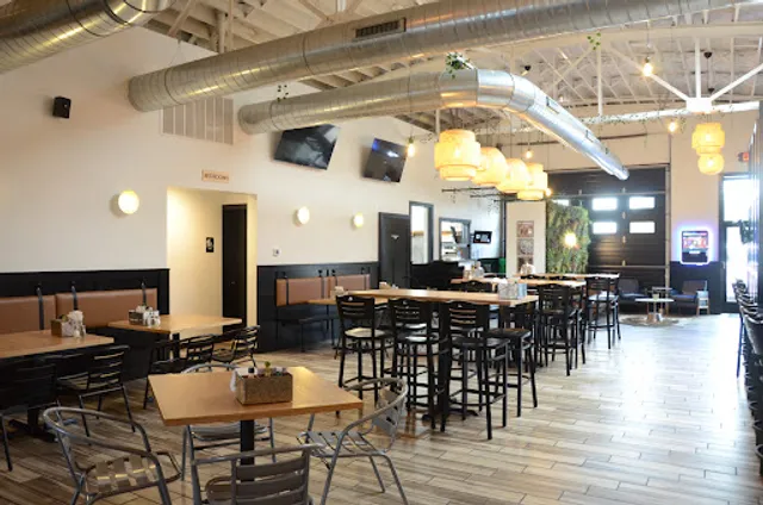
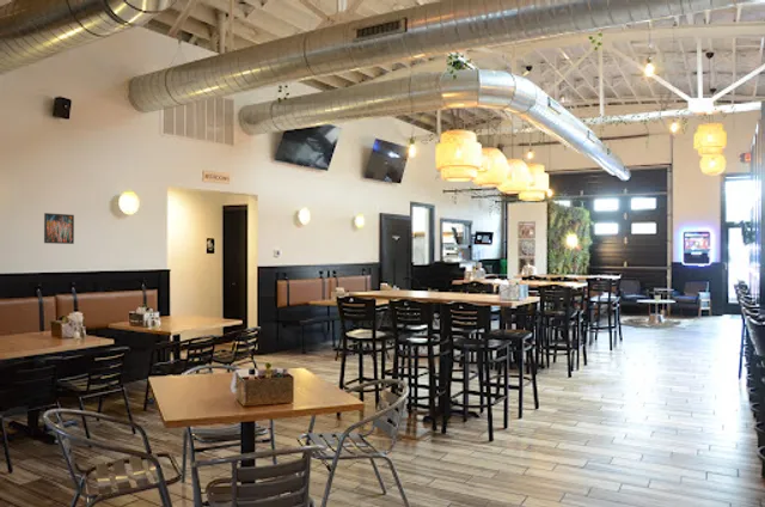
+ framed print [43,212,75,245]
